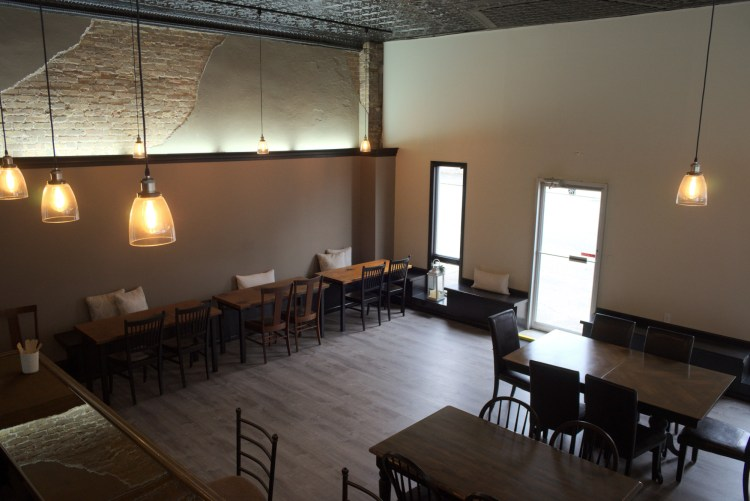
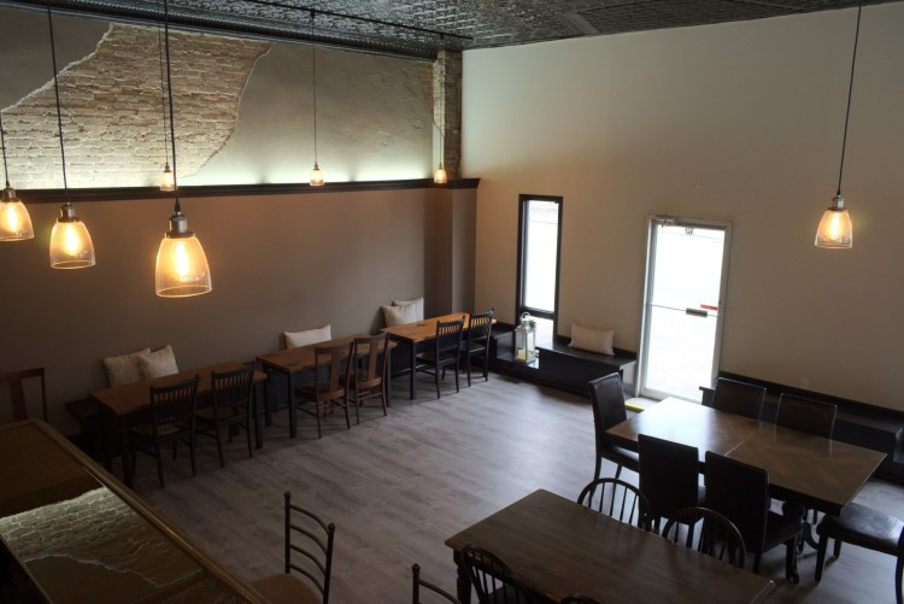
- utensil holder [16,338,43,374]
